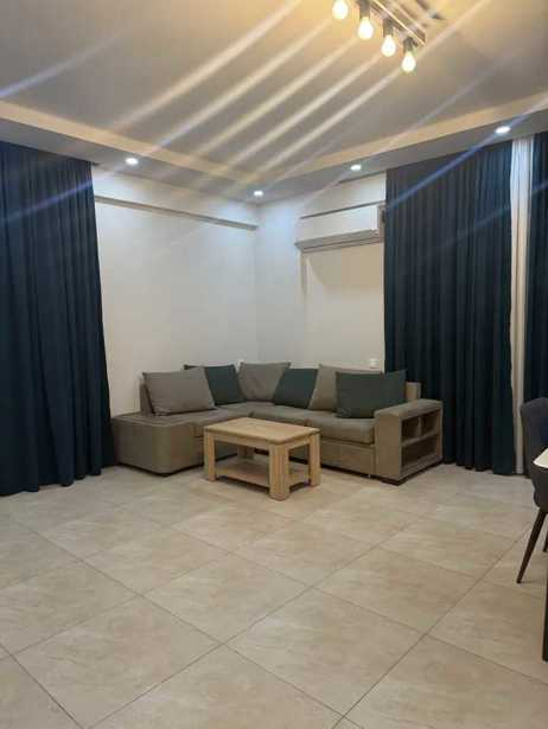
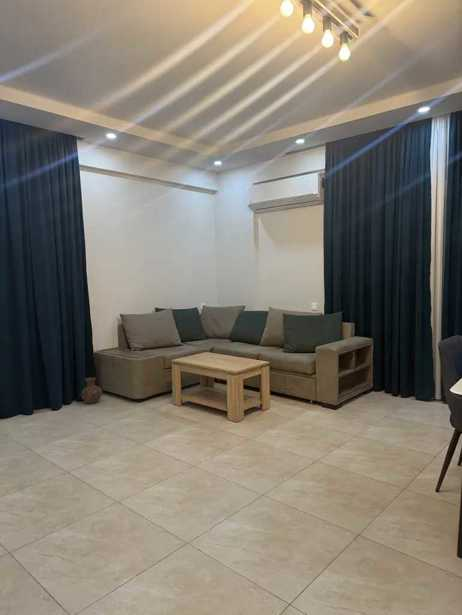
+ ceramic jug [80,377,104,404]
